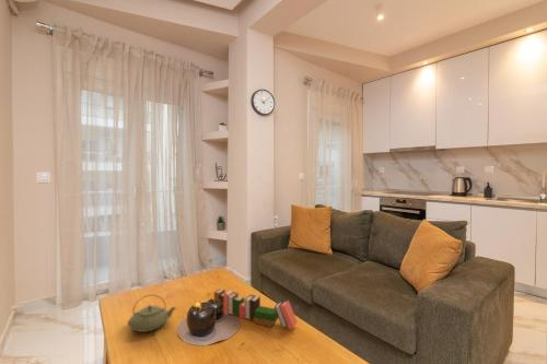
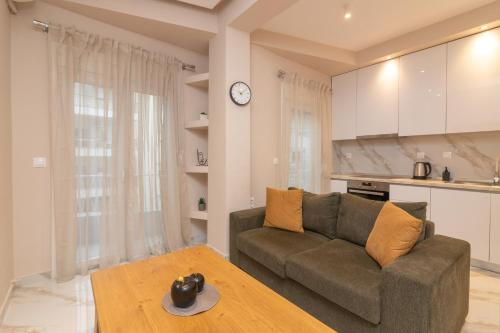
- teapot [127,294,177,333]
- book [213,287,299,330]
